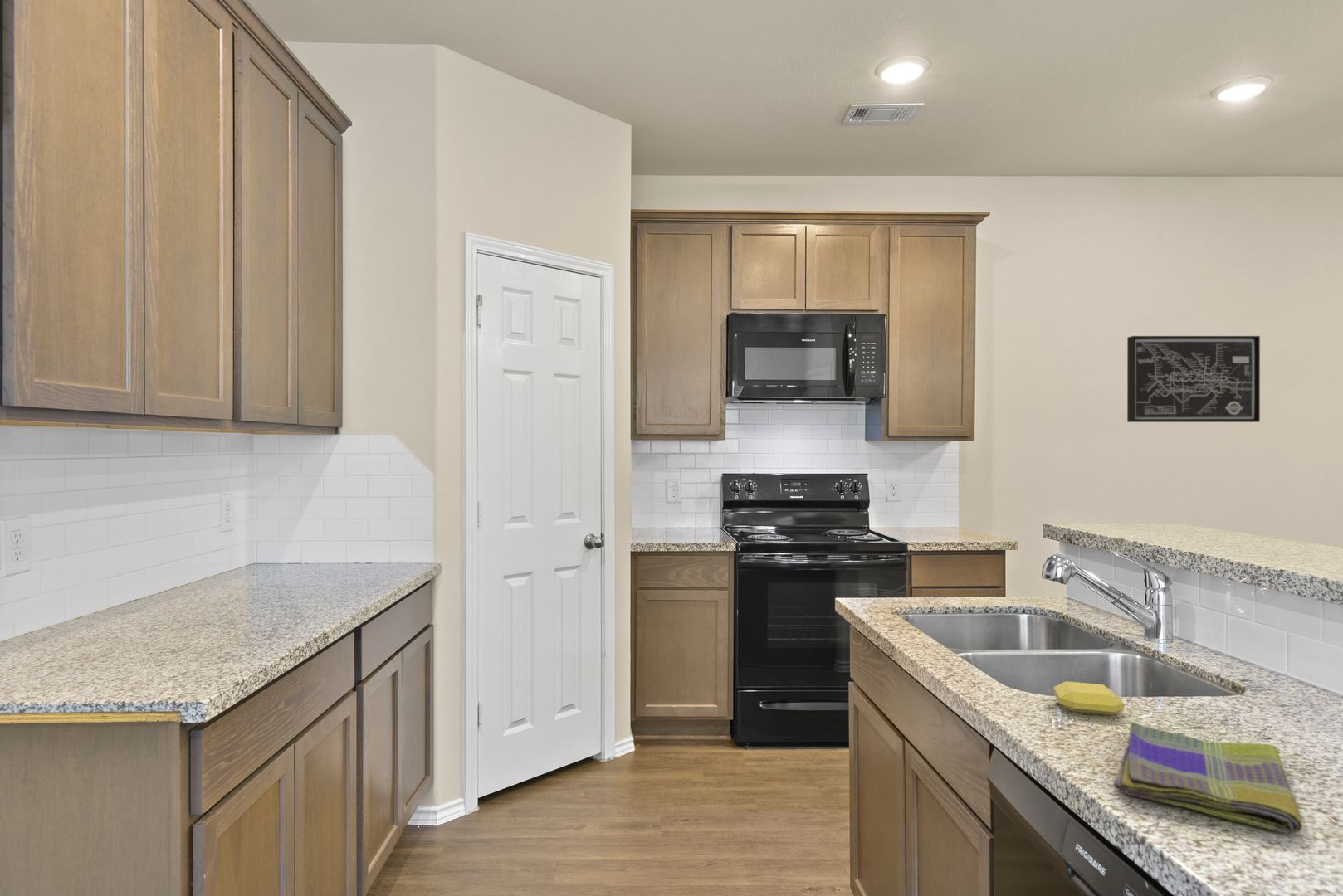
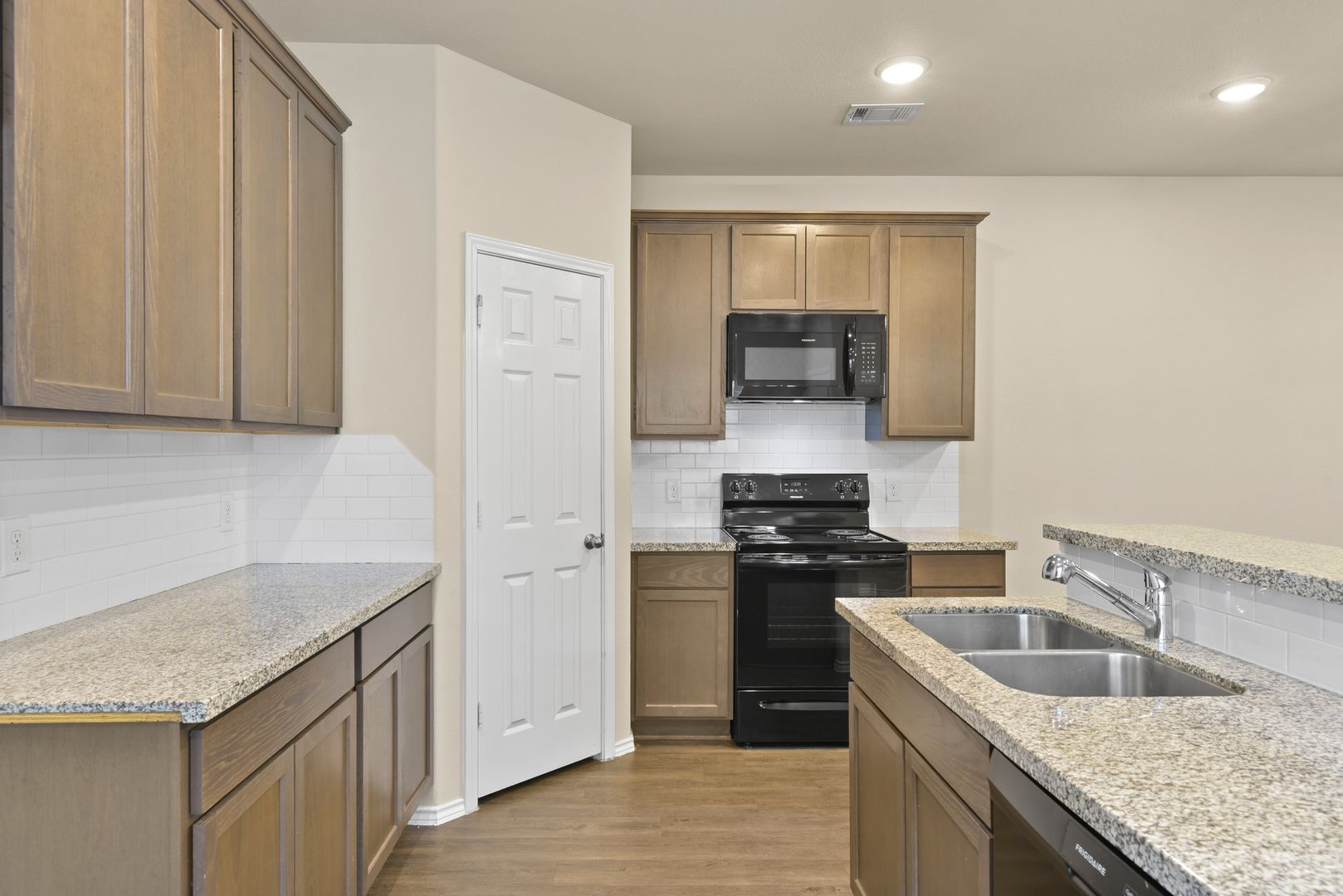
- wall art [1126,335,1261,423]
- dish towel [1112,721,1303,835]
- soap bar [1052,680,1125,716]
